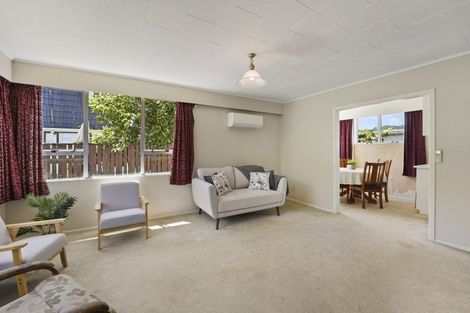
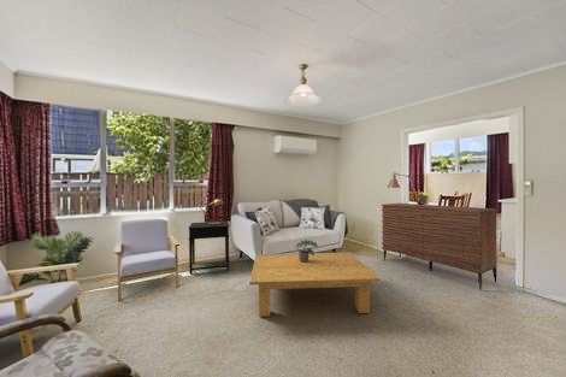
+ side table [188,220,230,275]
+ lamp [385,171,428,206]
+ coffee table [248,252,382,318]
+ sideboard [381,202,499,290]
+ lamp [197,198,224,225]
+ potted plant [294,238,319,263]
